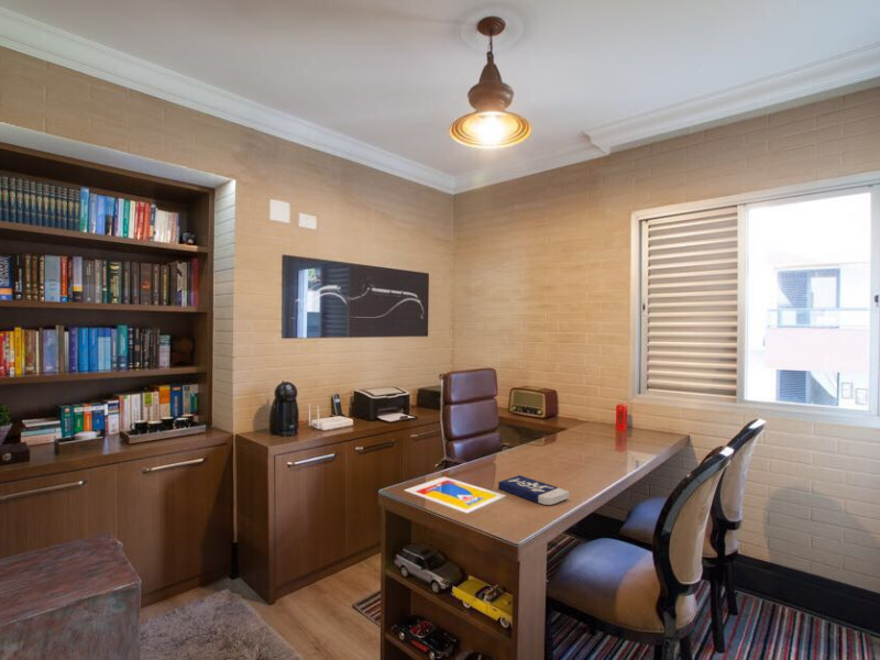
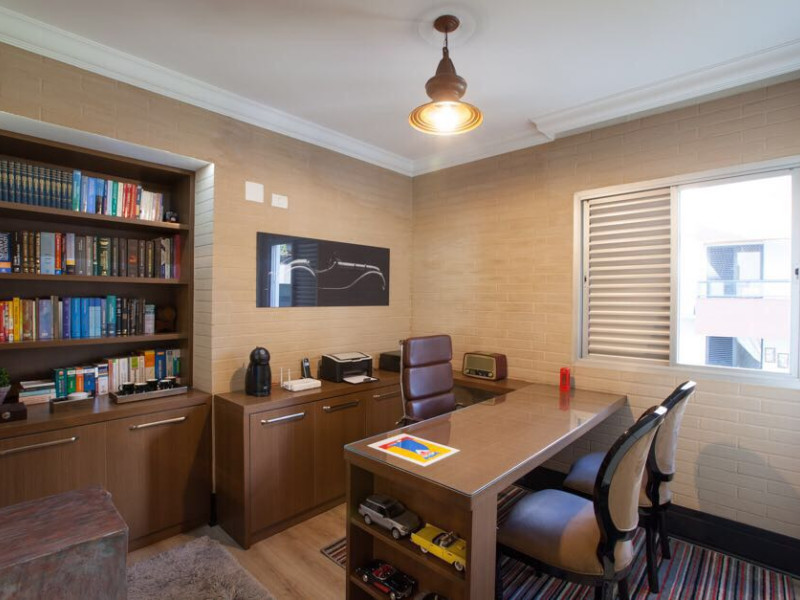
- book [497,474,570,506]
